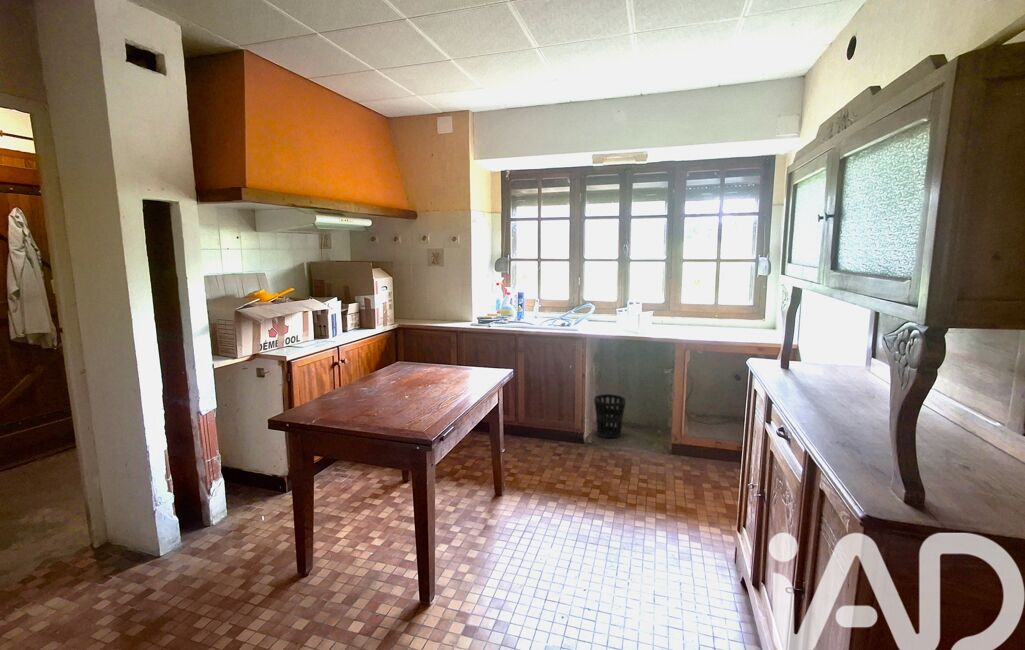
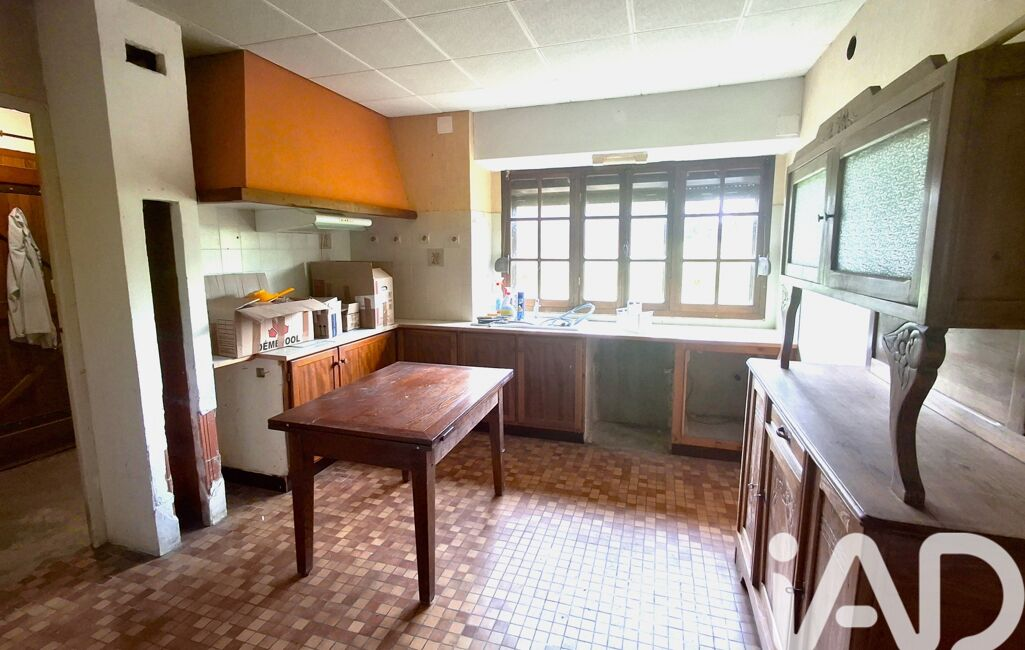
- wastebasket [593,393,627,439]
